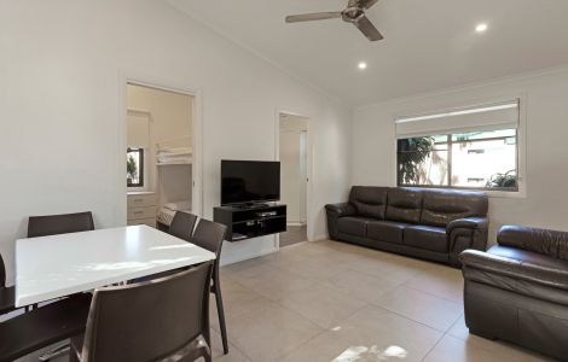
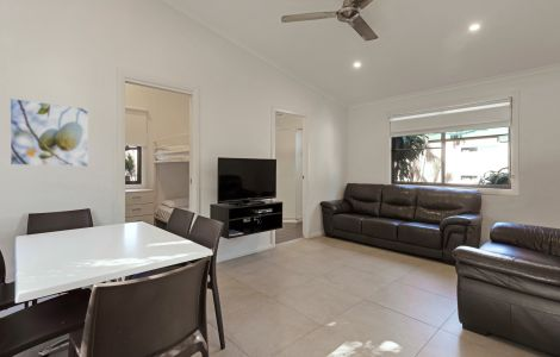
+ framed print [8,98,89,168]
